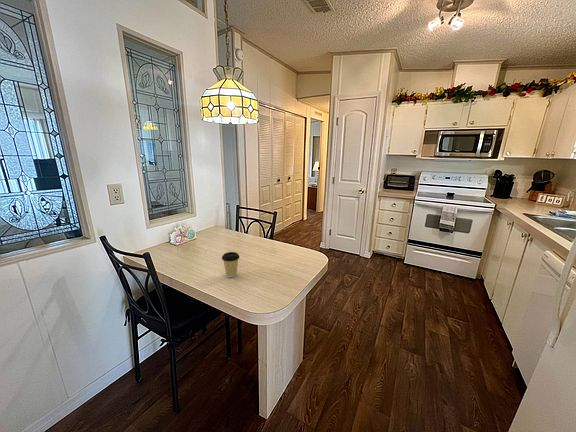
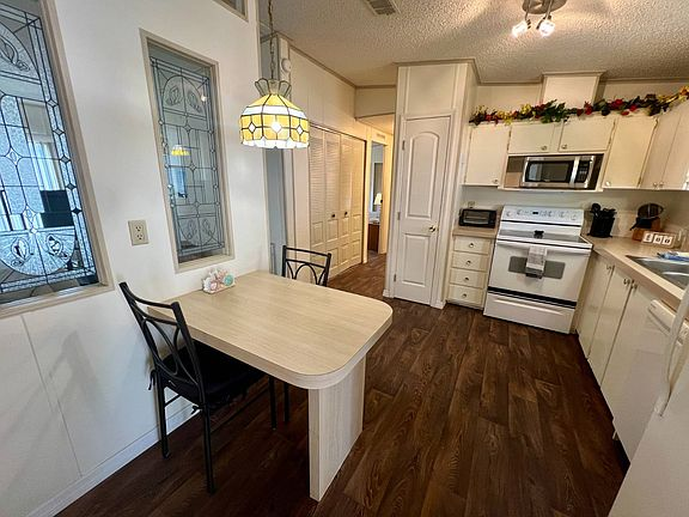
- coffee cup [221,251,240,278]
